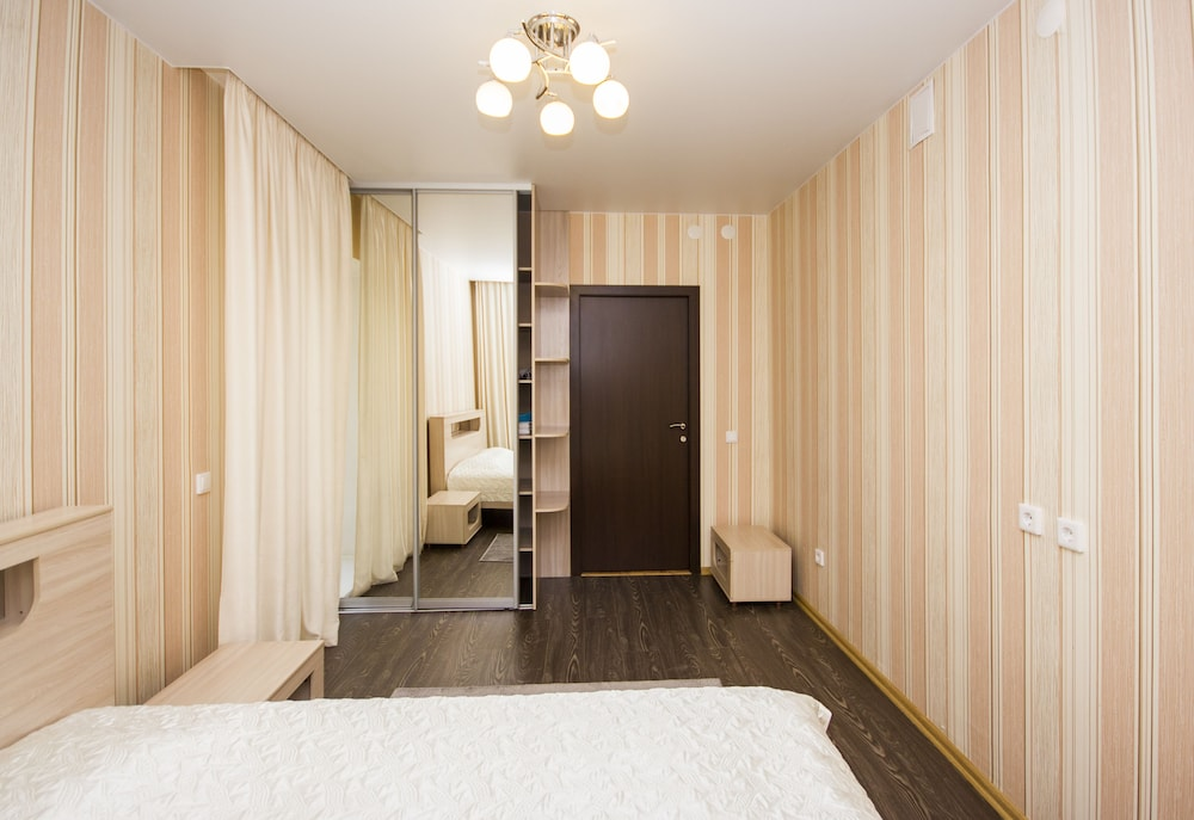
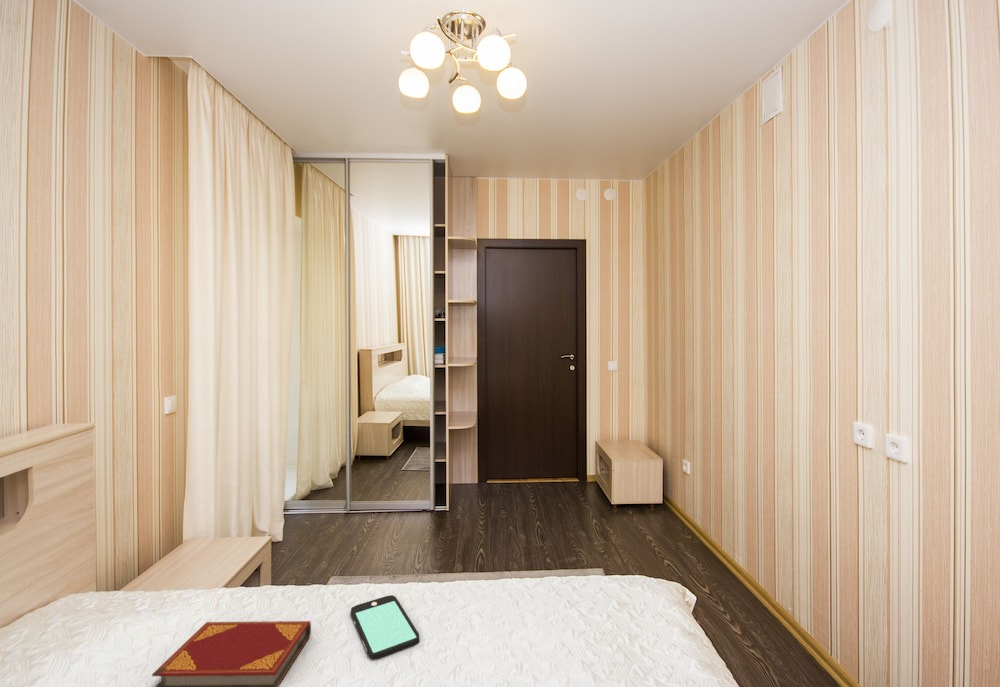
+ hardback book [151,620,312,687]
+ tablet [350,594,420,660]
